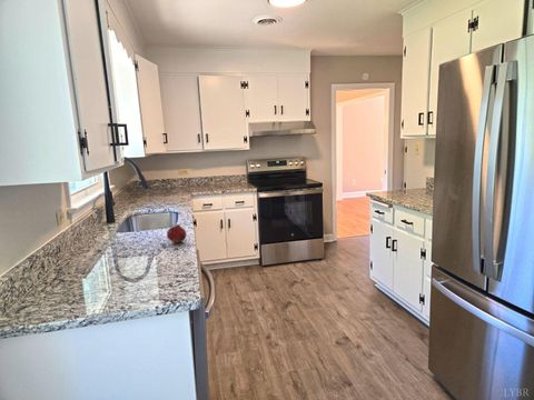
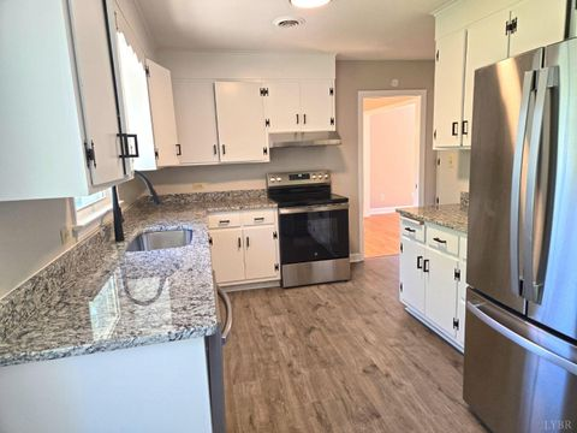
- fruit [166,223,187,243]
